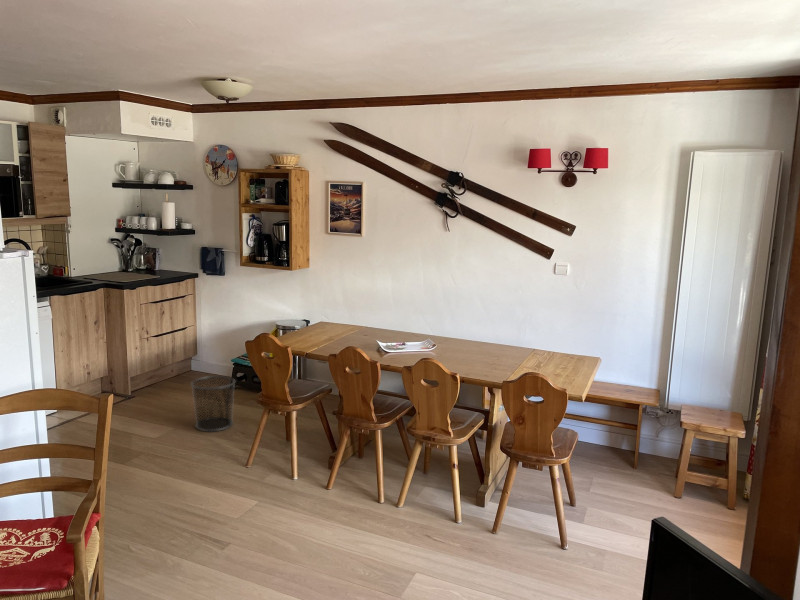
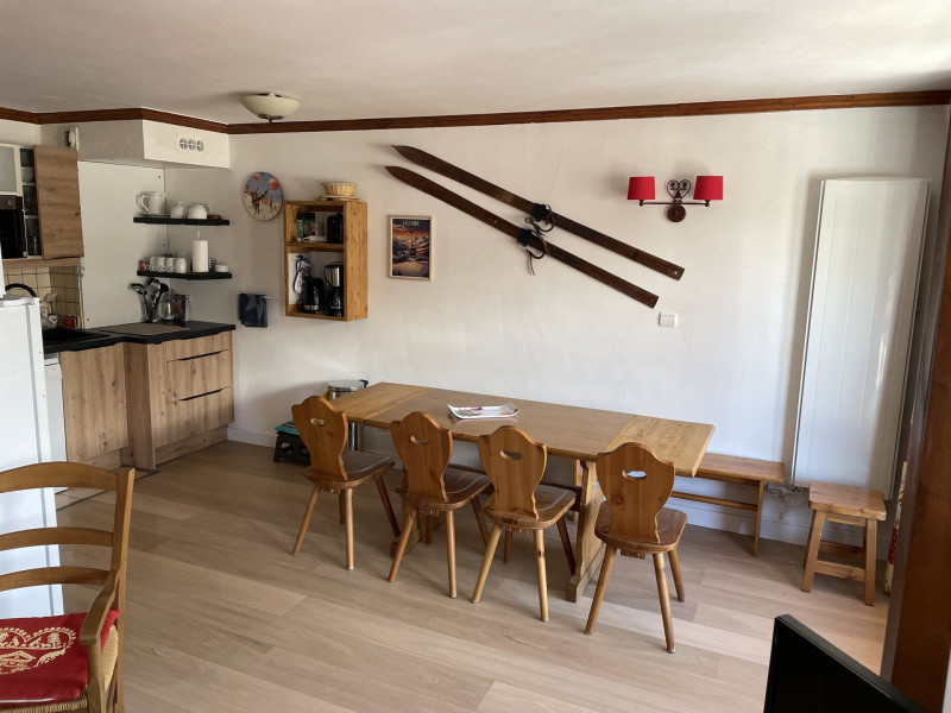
- trash can [190,375,236,432]
